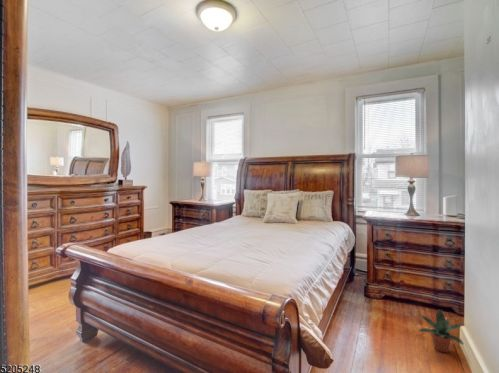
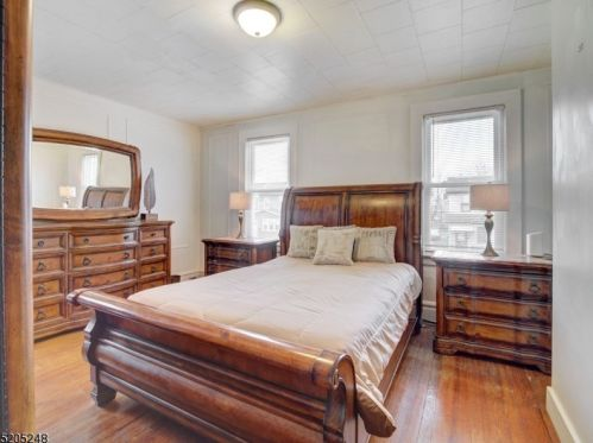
- potted plant [418,308,466,354]
